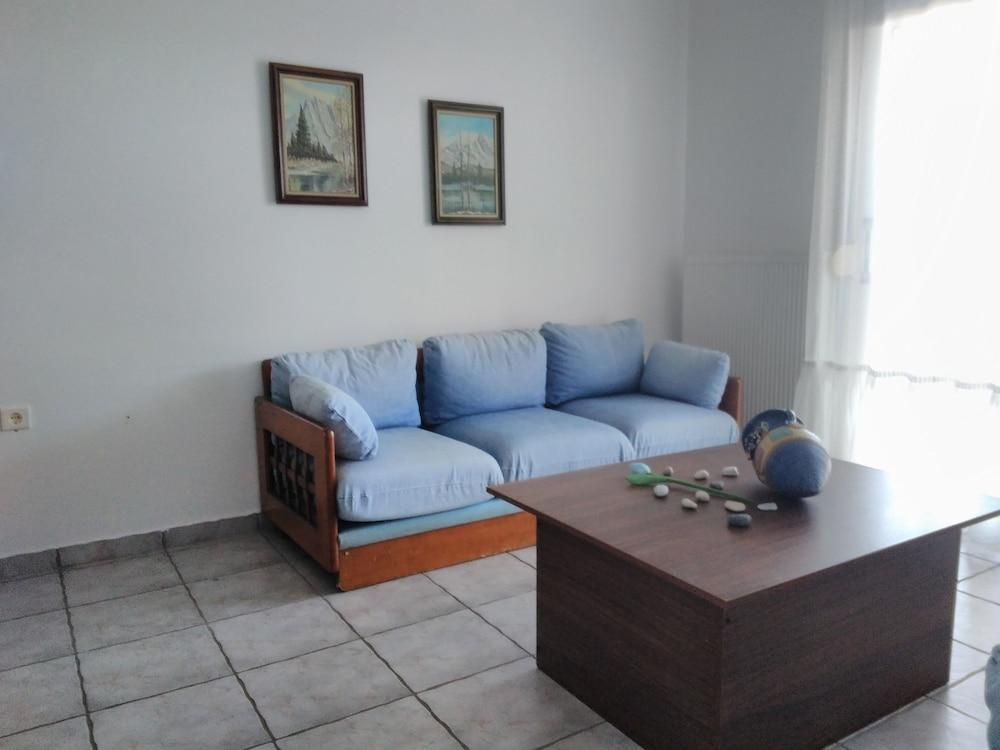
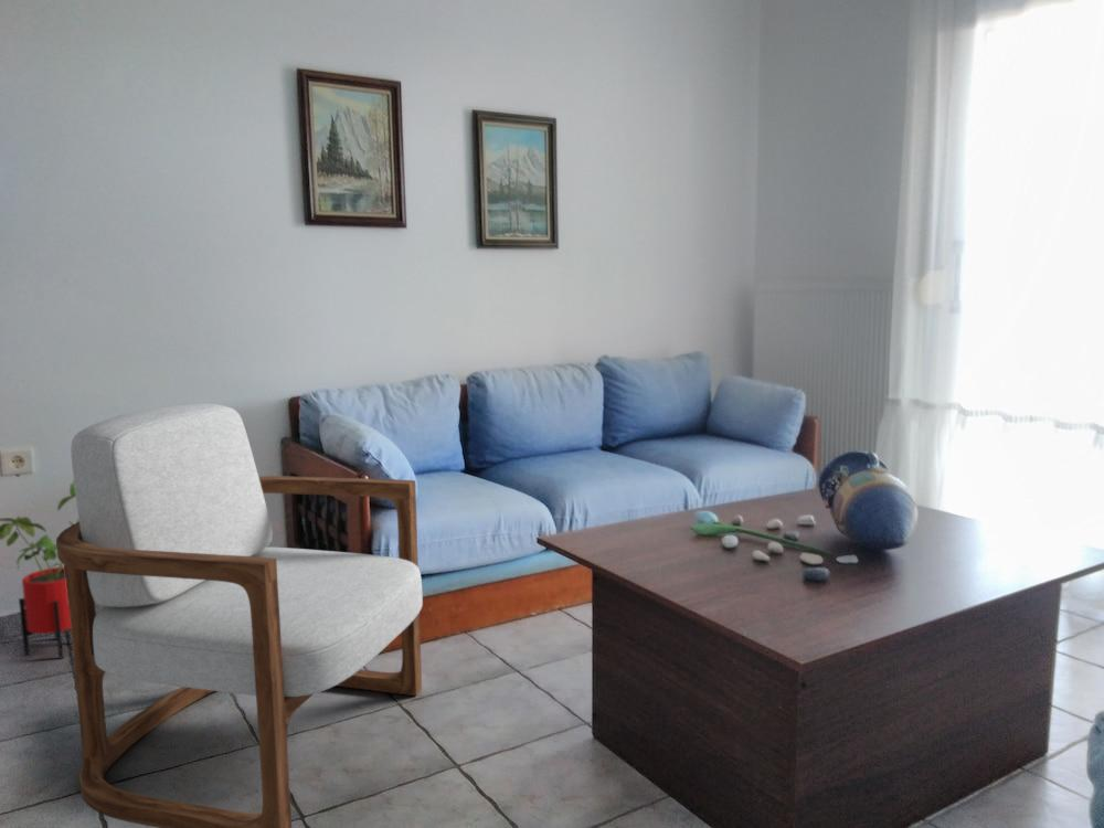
+ armchair [55,403,424,828]
+ house plant [0,479,79,660]
